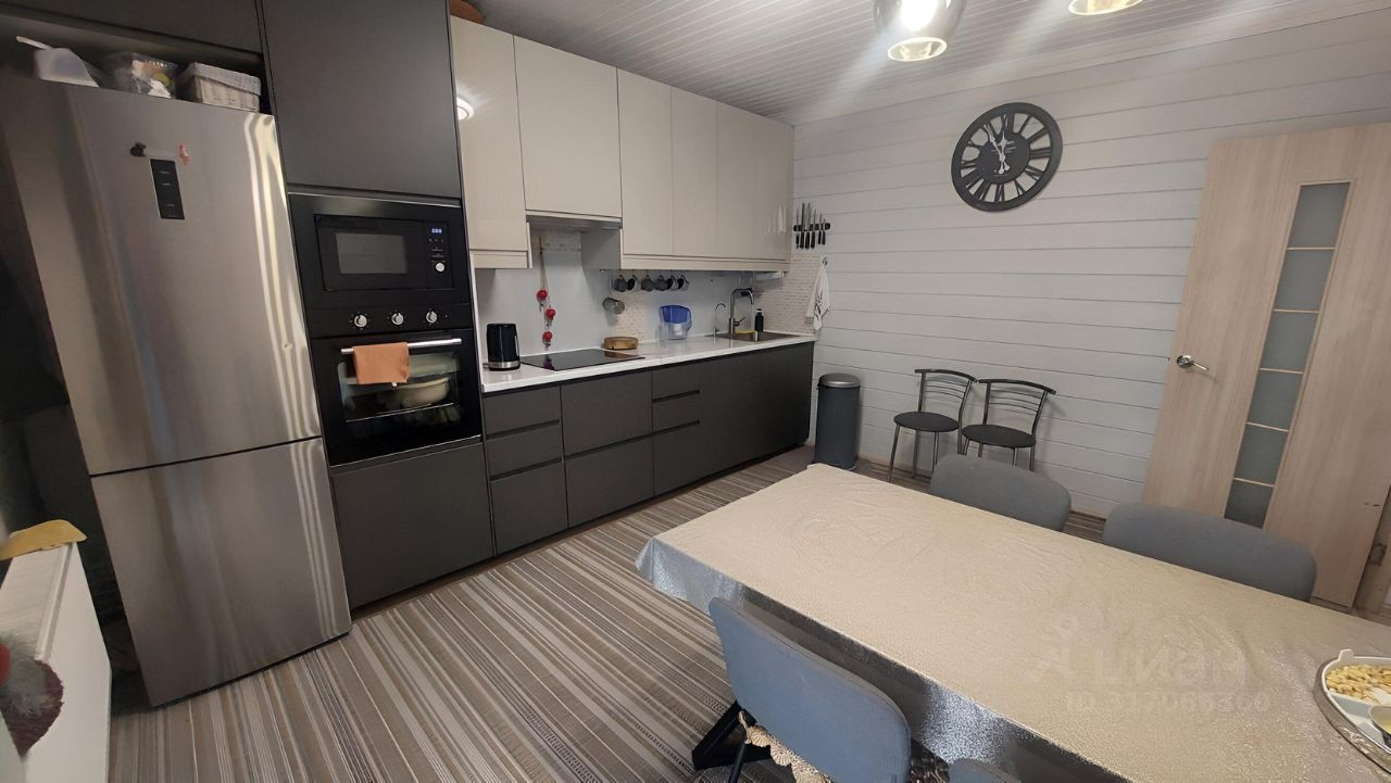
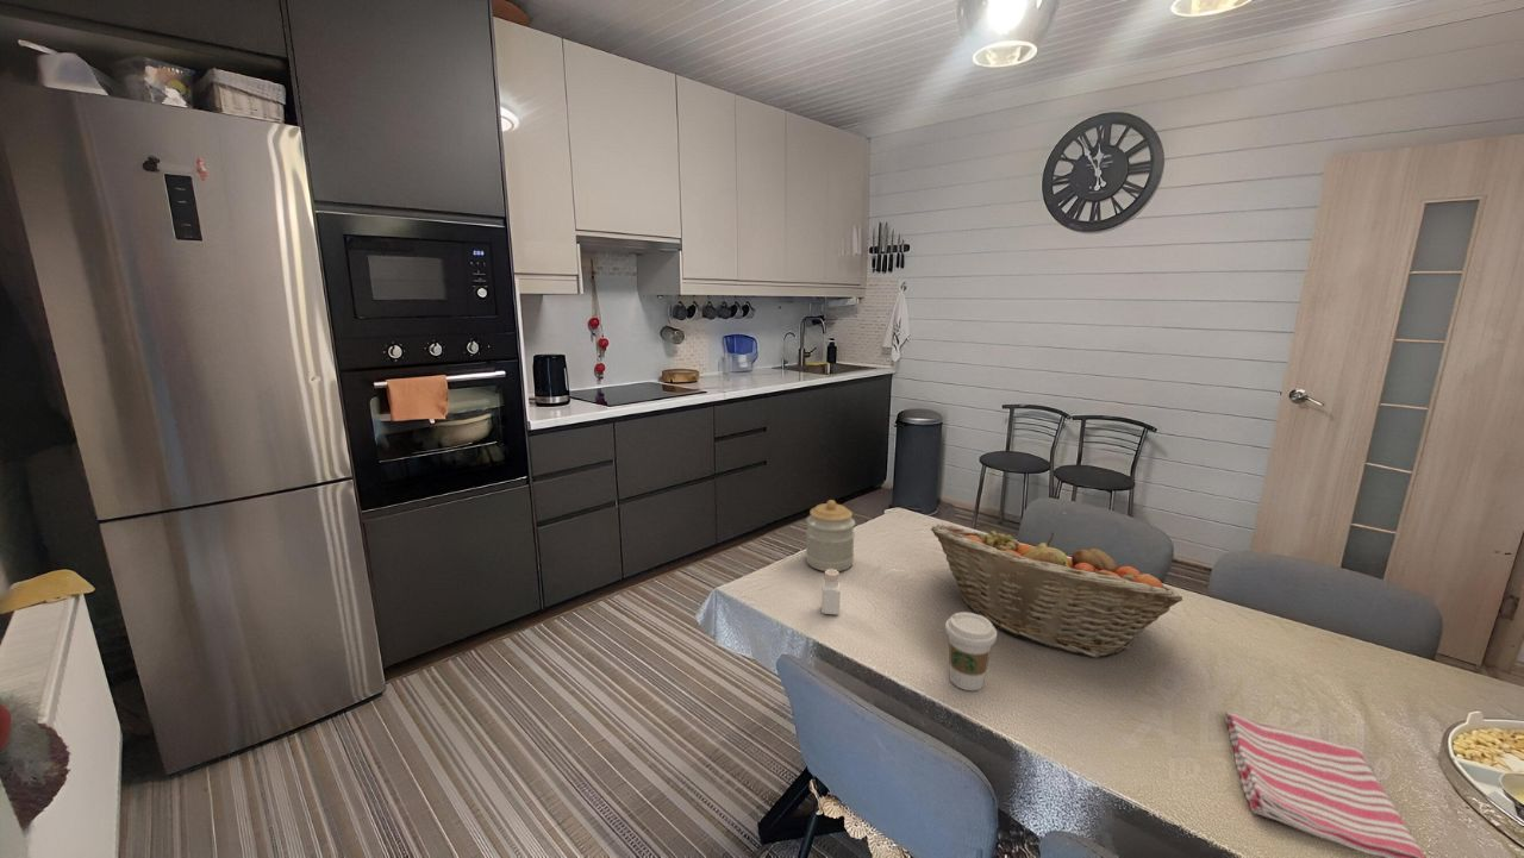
+ fruit basket [930,524,1183,659]
+ pepper shaker [820,569,842,616]
+ jar [805,499,856,572]
+ dish towel [1224,710,1426,858]
+ coffee cup [944,610,998,691]
